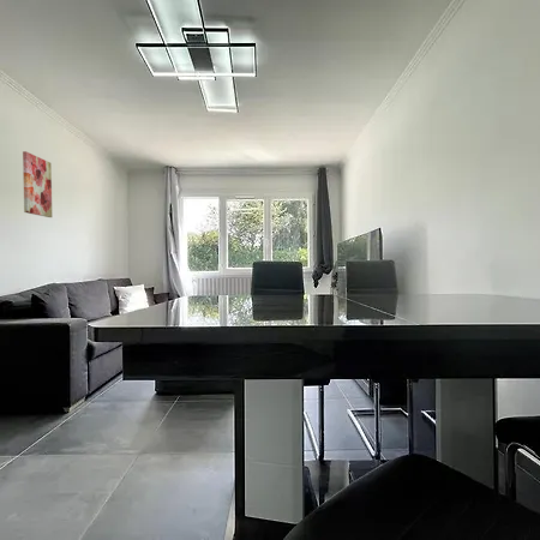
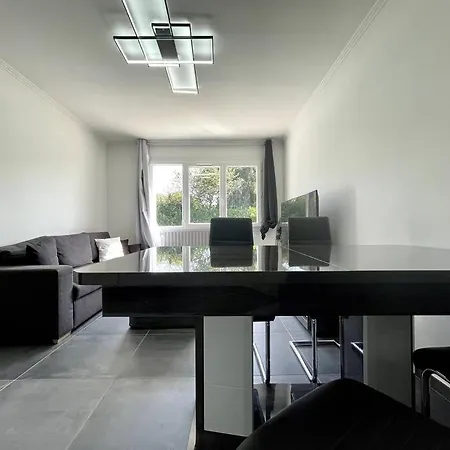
- wall art [22,150,53,218]
